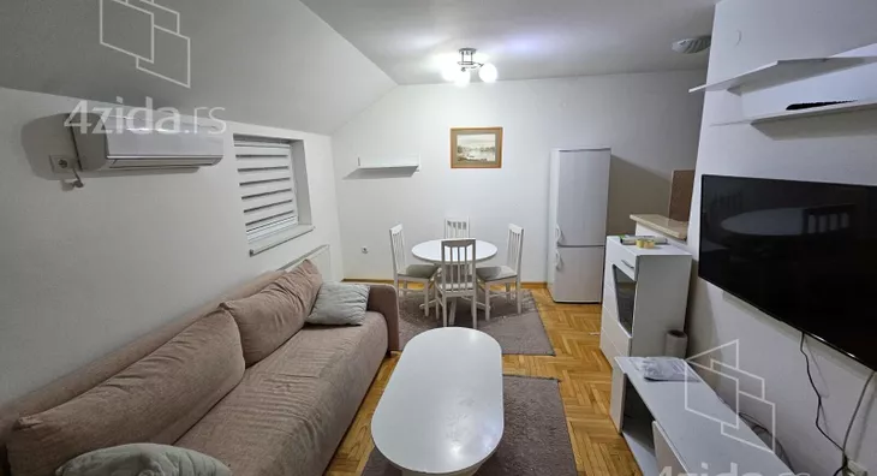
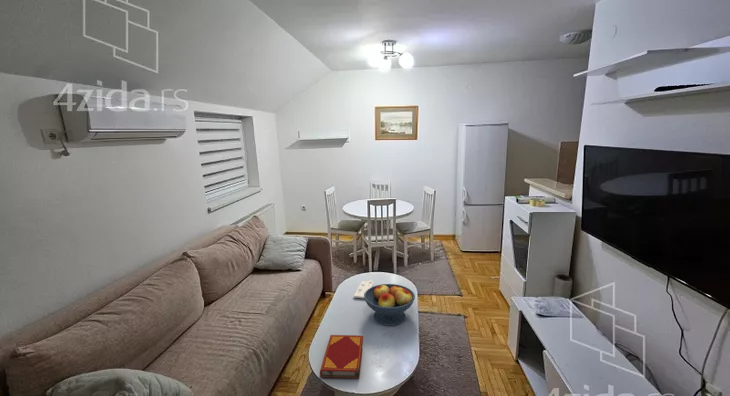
+ candle holder [353,279,375,299]
+ hardback book [319,334,364,379]
+ fruit bowl [364,283,416,326]
